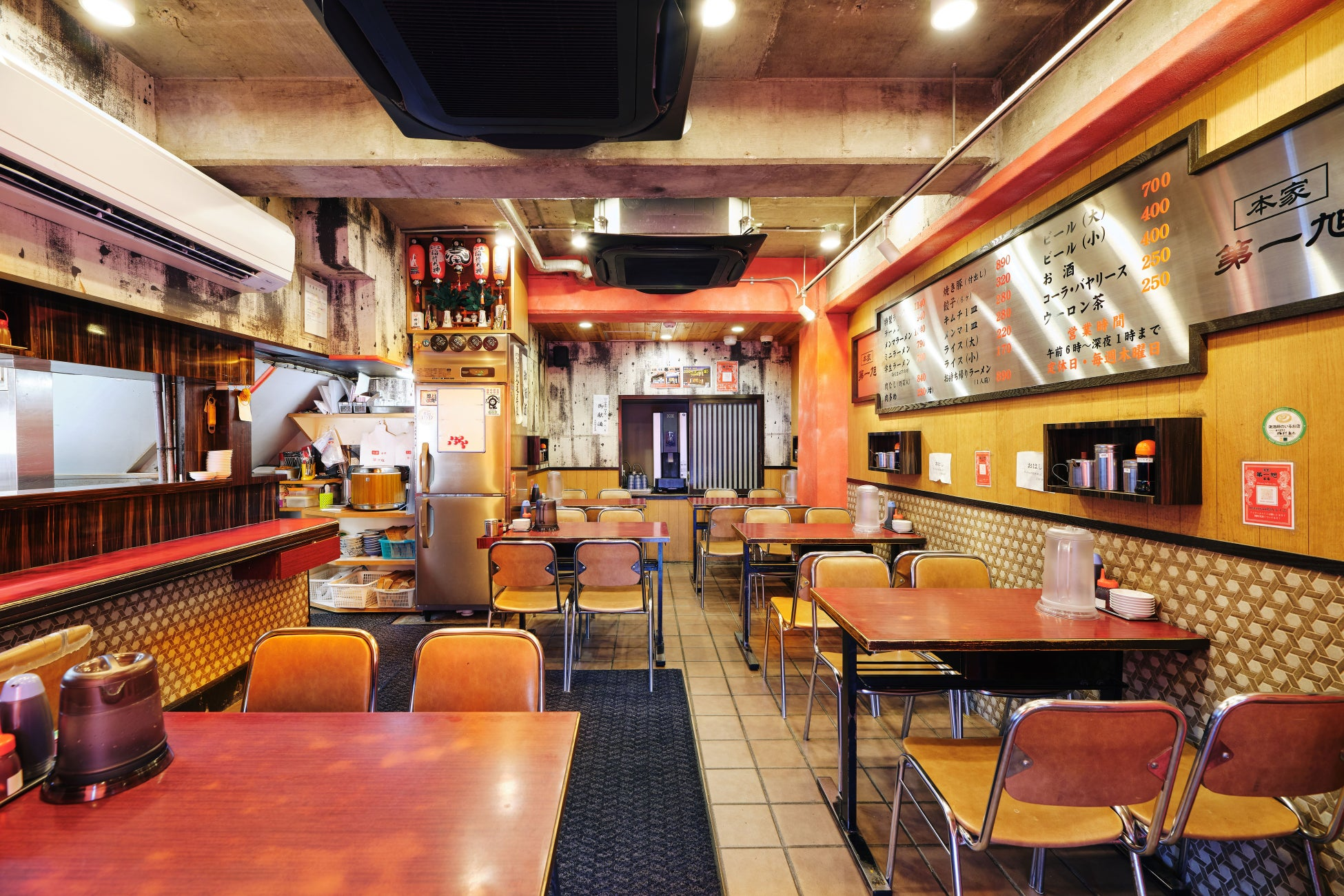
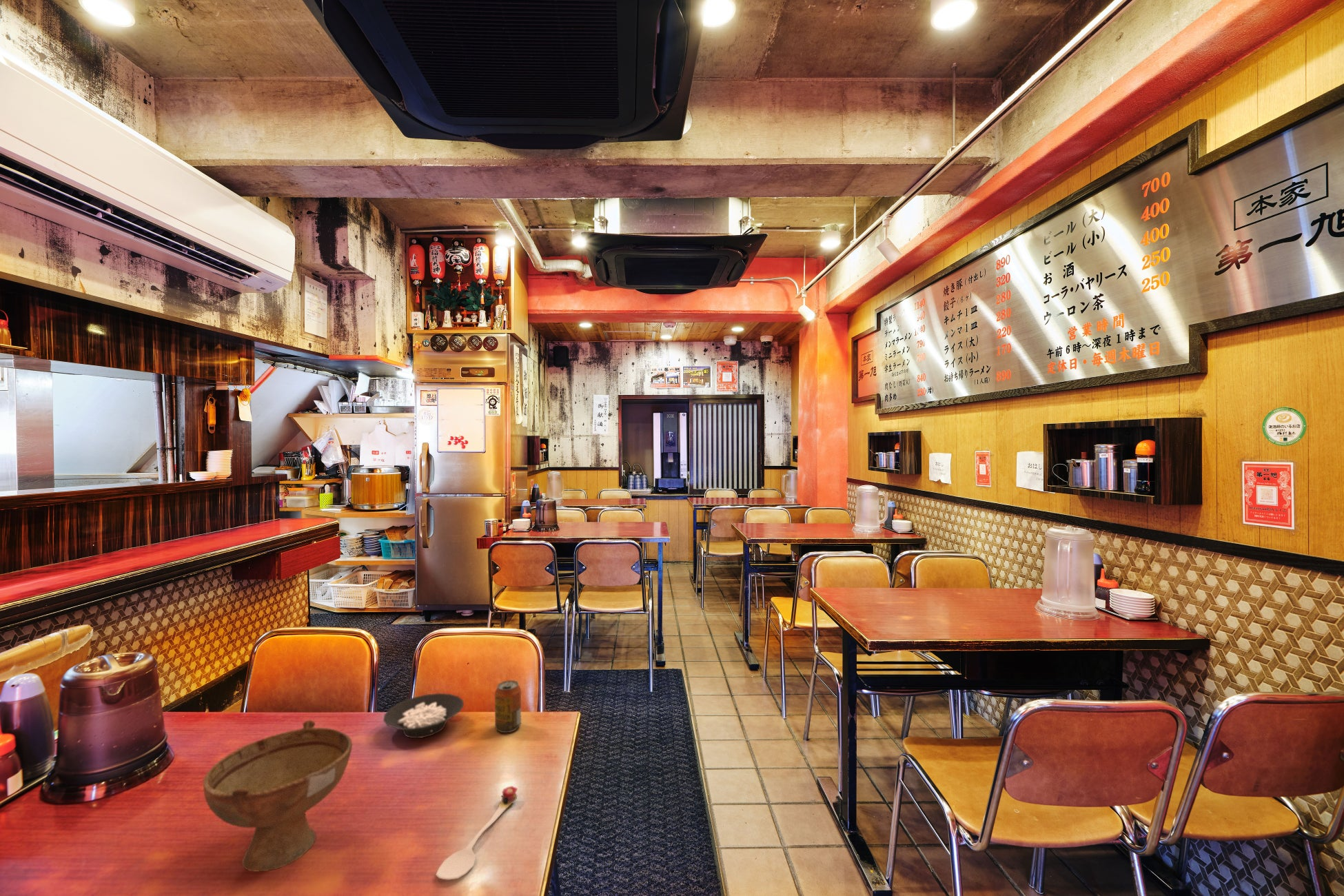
+ spoon [435,785,518,881]
+ cereal bowl [383,693,465,739]
+ beverage can [494,680,522,733]
+ bowl [202,720,353,872]
